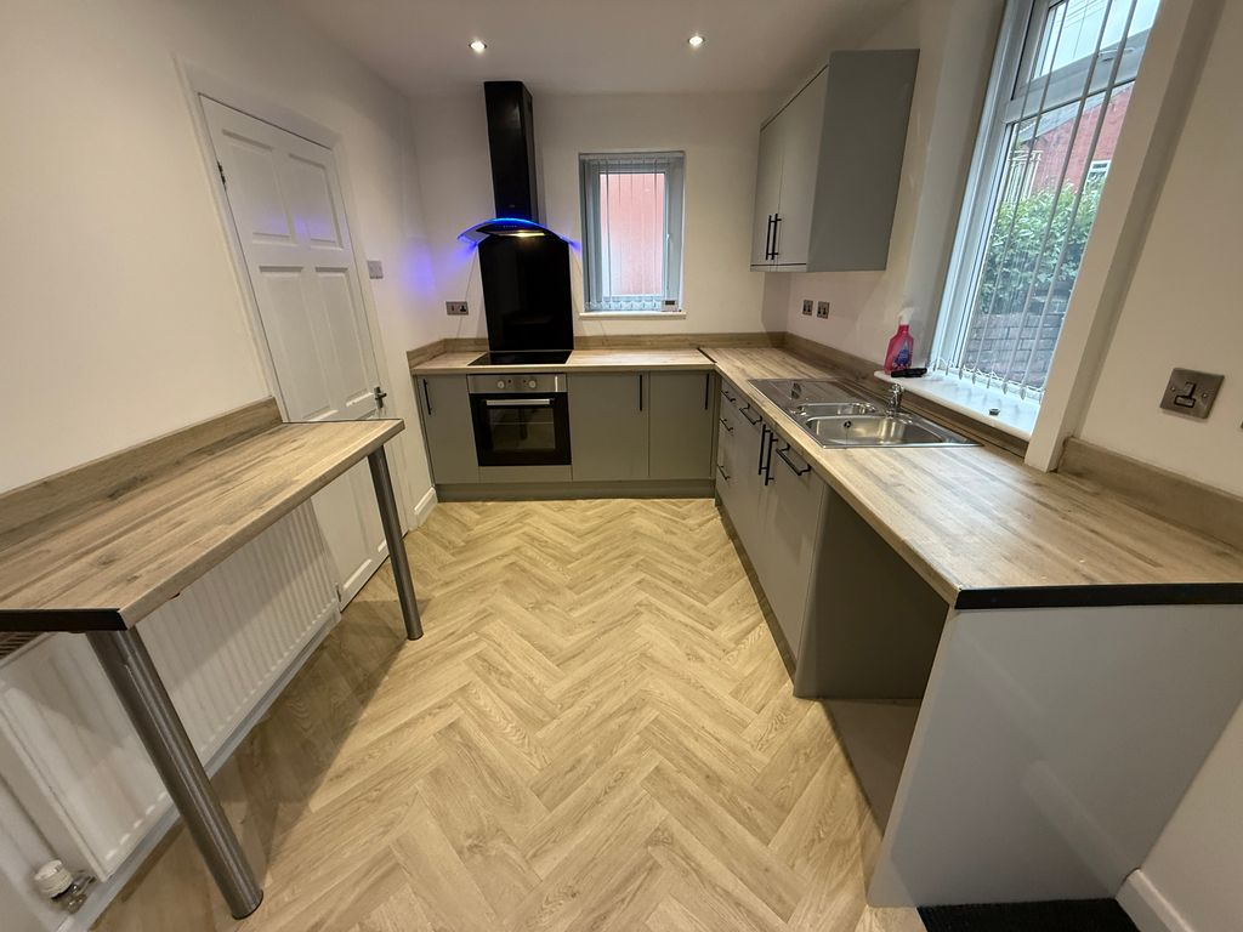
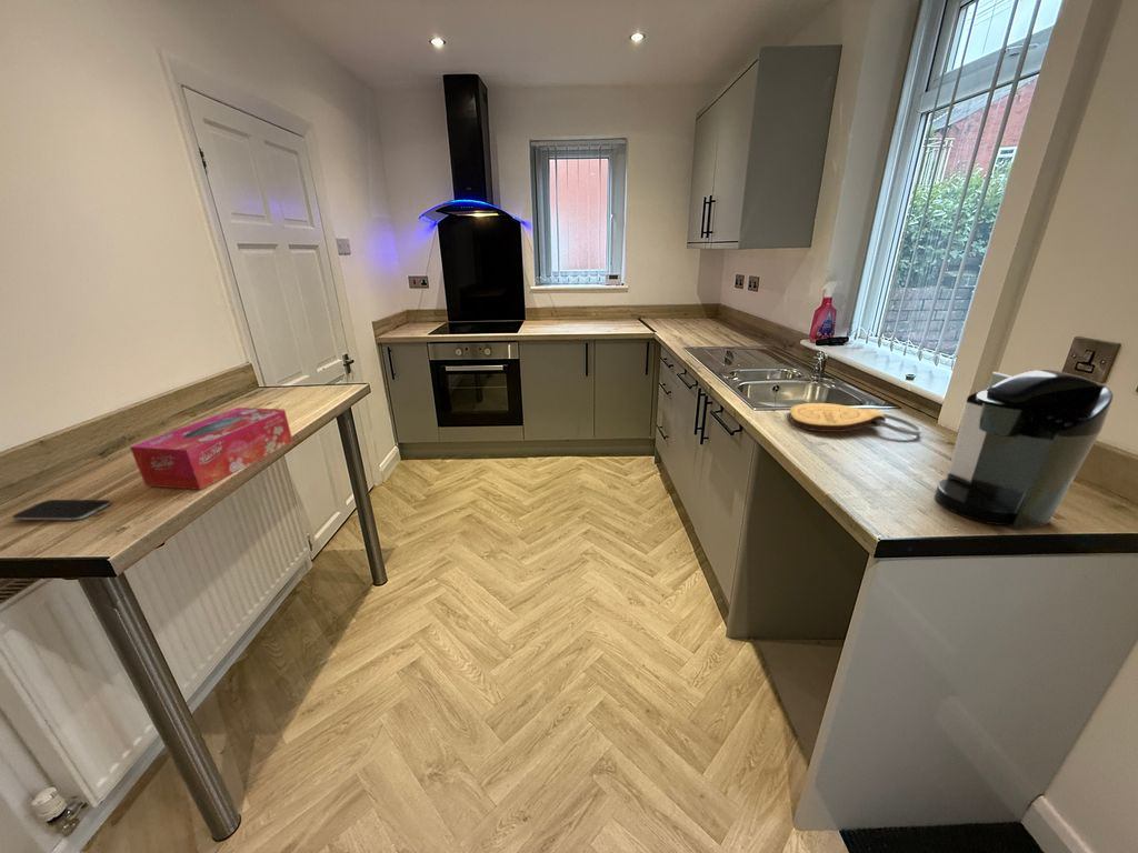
+ key chain [789,402,924,436]
+ tissue box [129,407,293,491]
+ smartphone [11,499,112,521]
+ coffee maker [934,369,1114,531]
